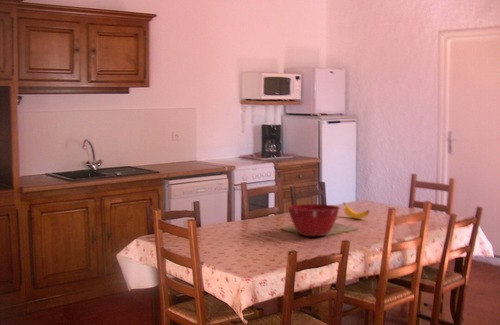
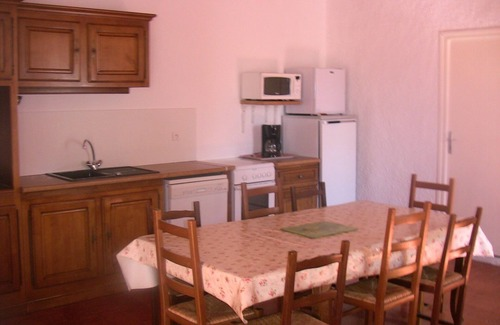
- banana [341,201,370,220]
- mixing bowl [287,203,341,237]
